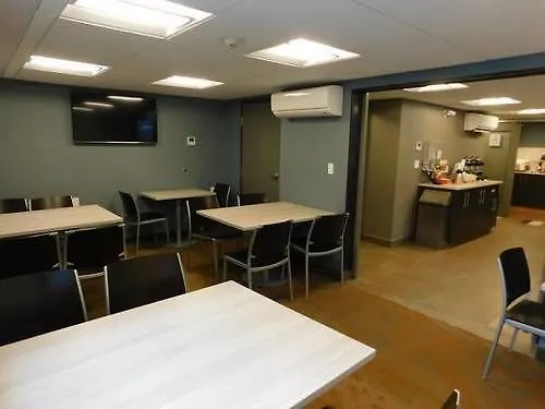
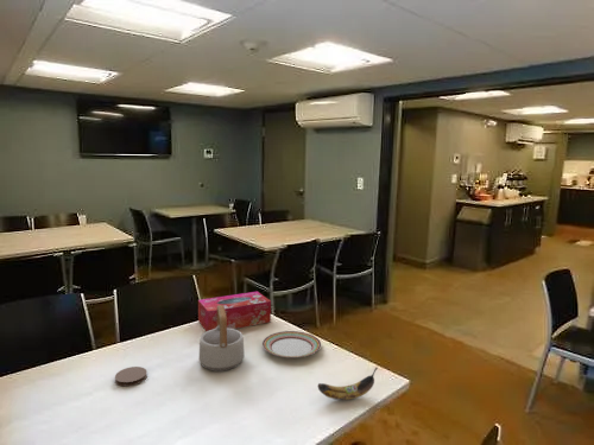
+ coaster [114,365,148,387]
+ banana [316,367,379,401]
+ plate [261,330,322,358]
+ teapot [198,305,245,373]
+ tissue box [197,291,272,332]
